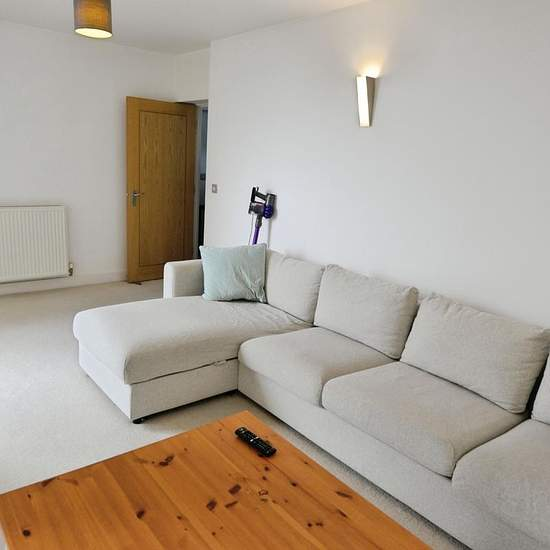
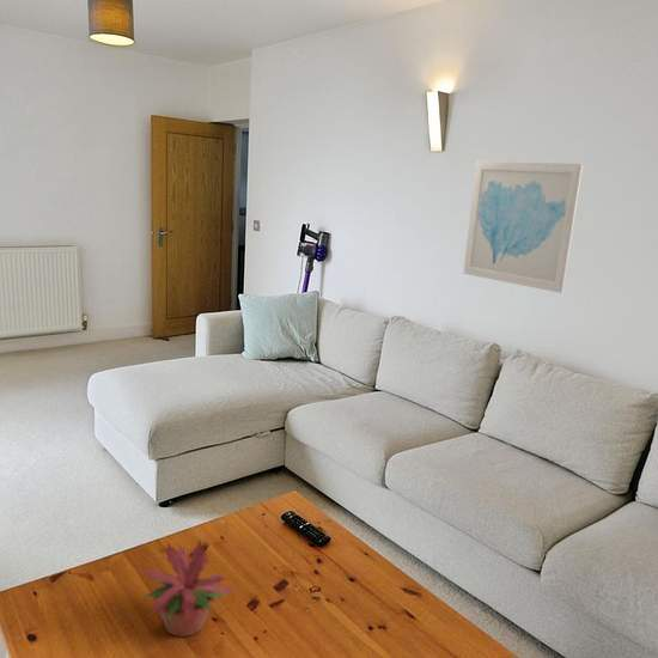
+ potted plant [141,537,238,638]
+ wall art [462,160,584,294]
